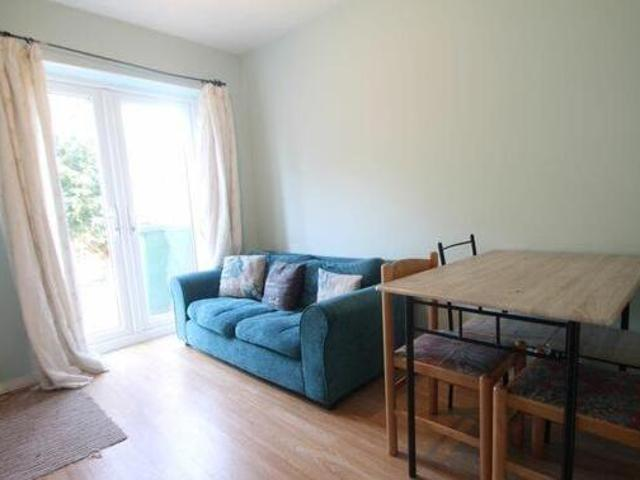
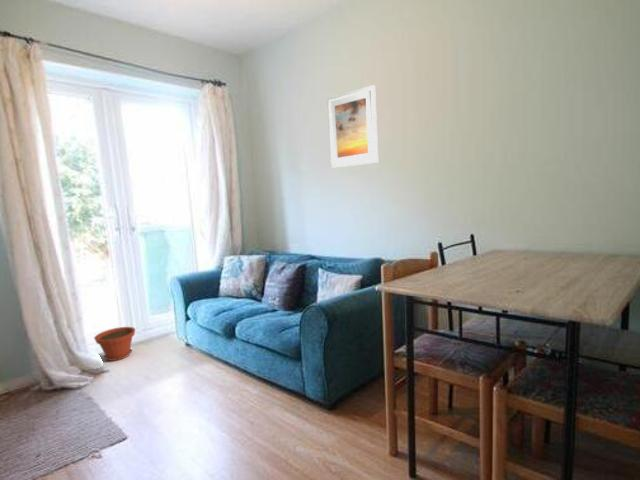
+ plant pot [93,326,136,362]
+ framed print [326,84,379,169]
